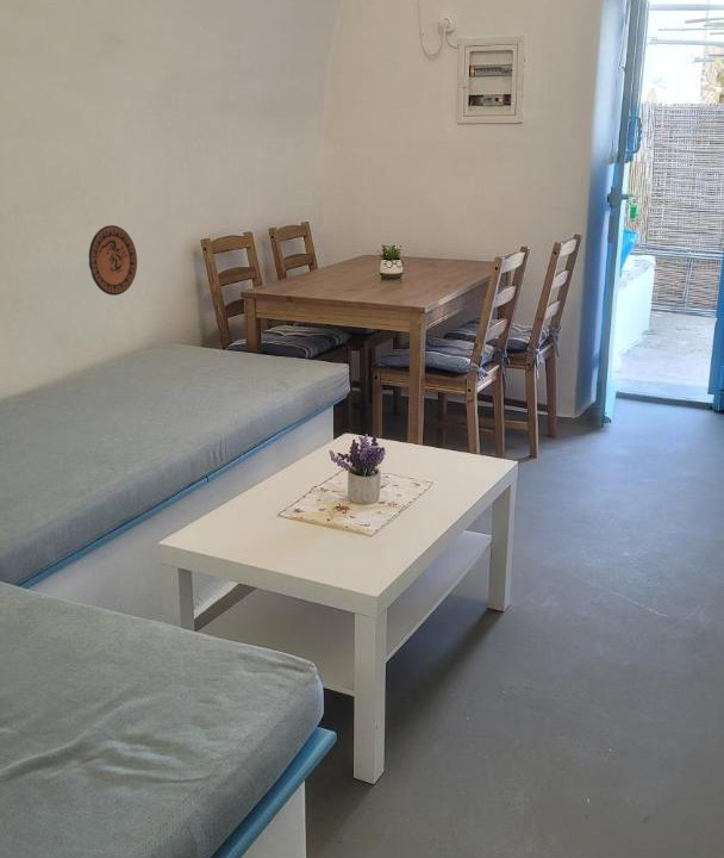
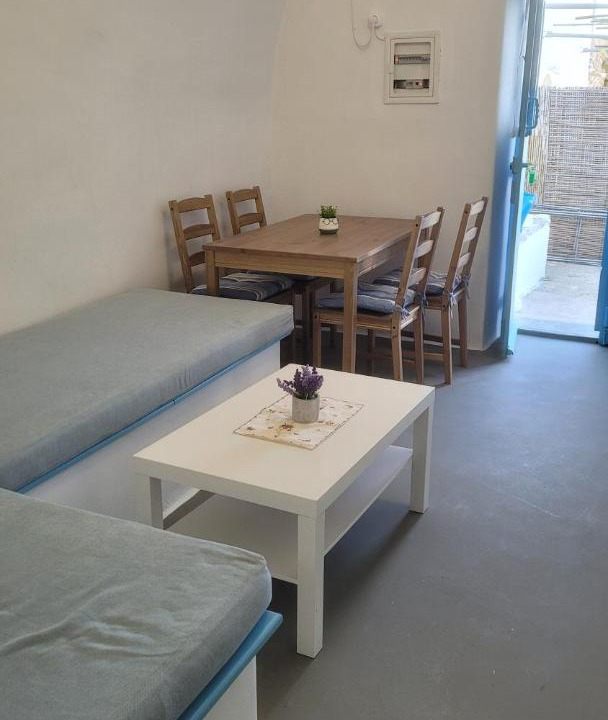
- decorative plate [88,224,138,297]
